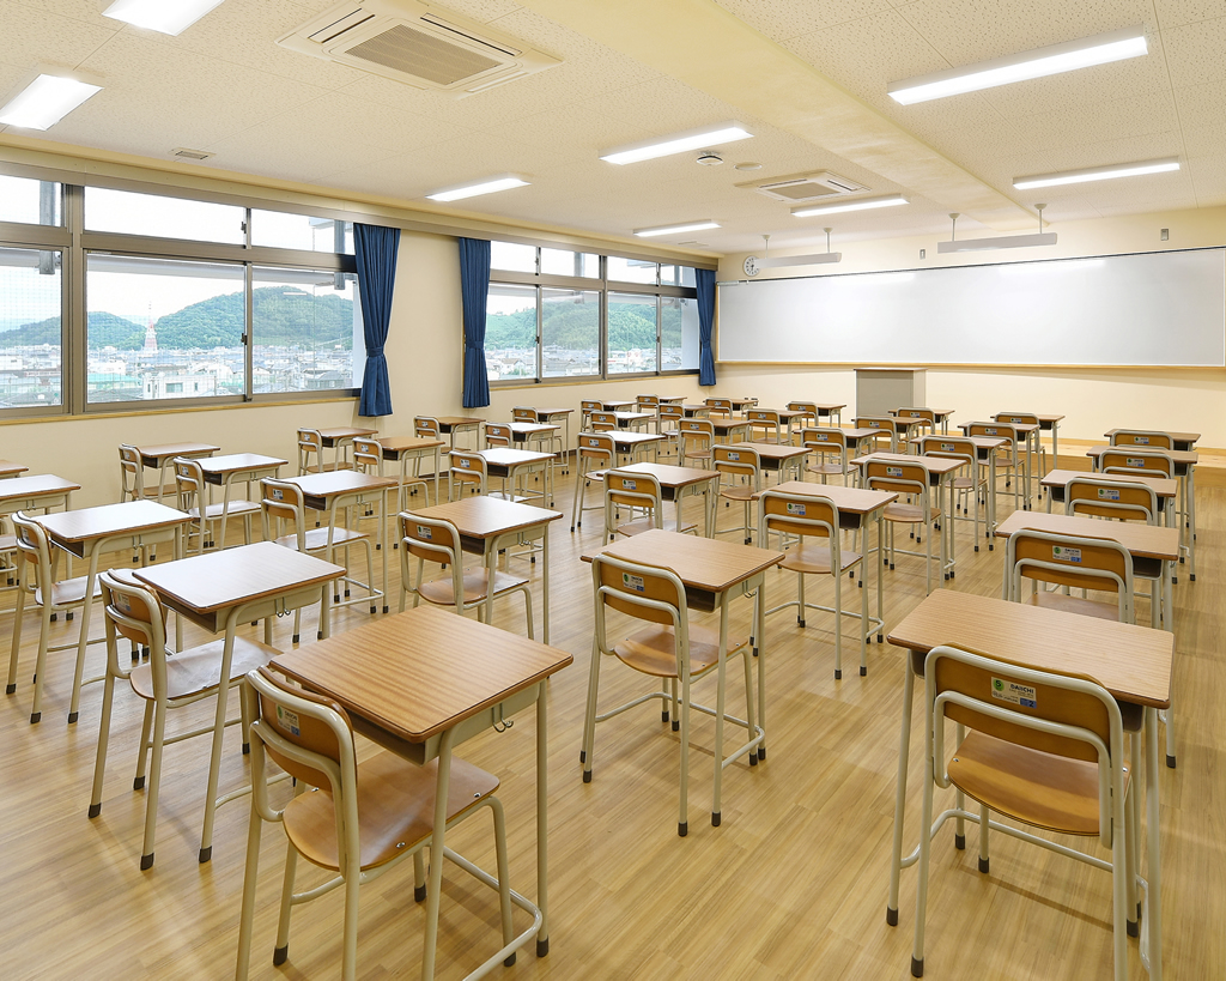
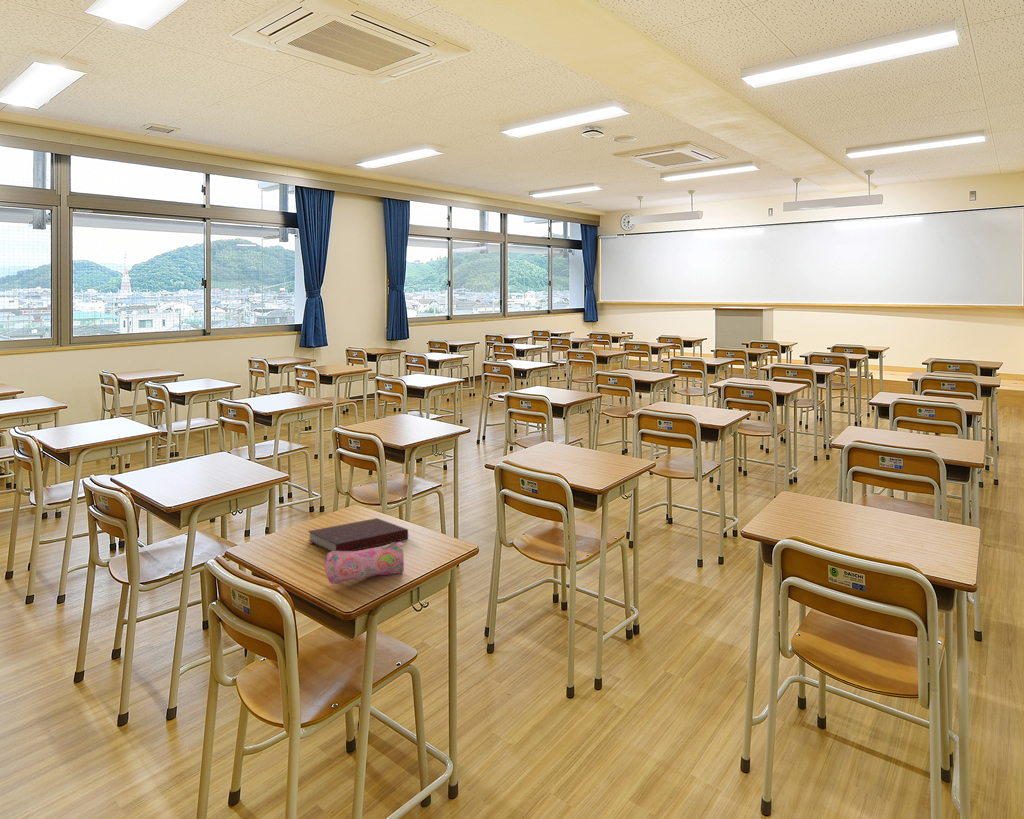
+ notebook [307,517,409,552]
+ pencil case [324,541,405,585]
